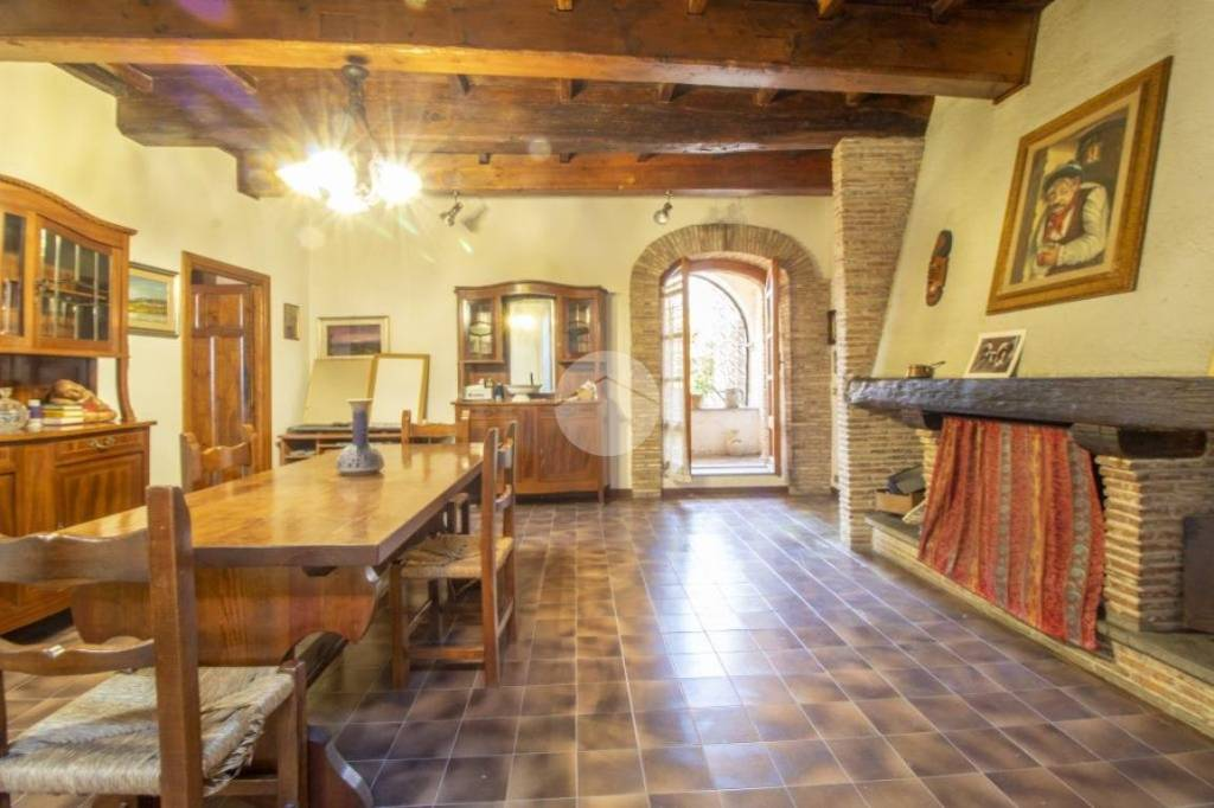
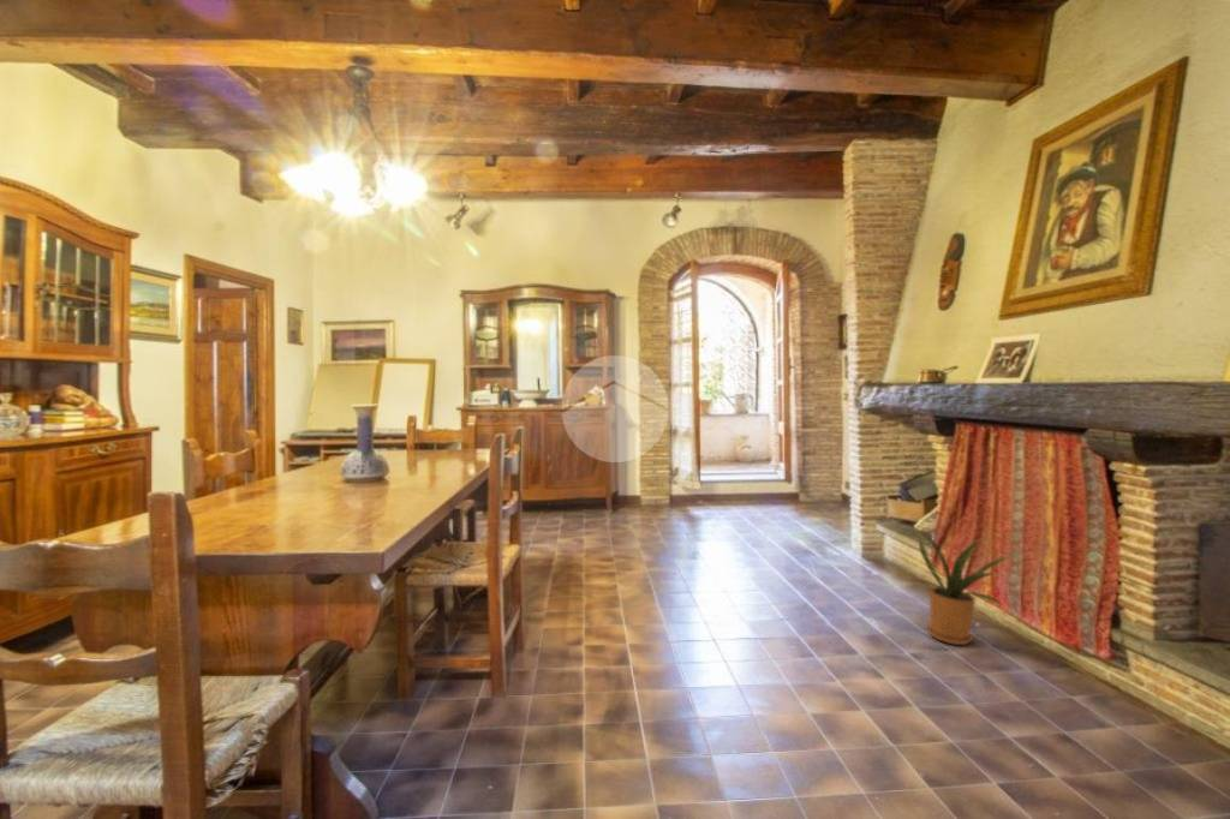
+ house plant [906,526,1017,646]
